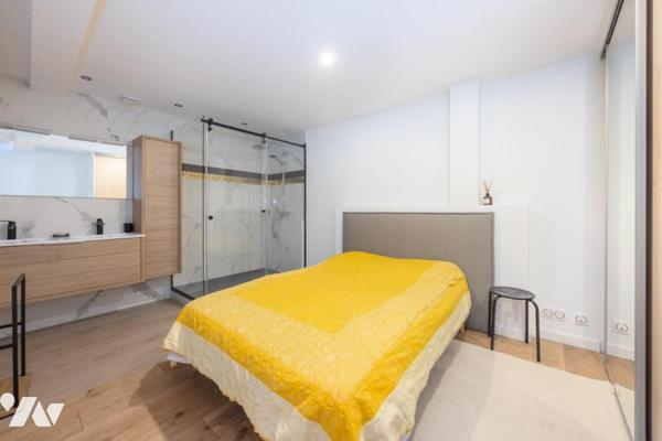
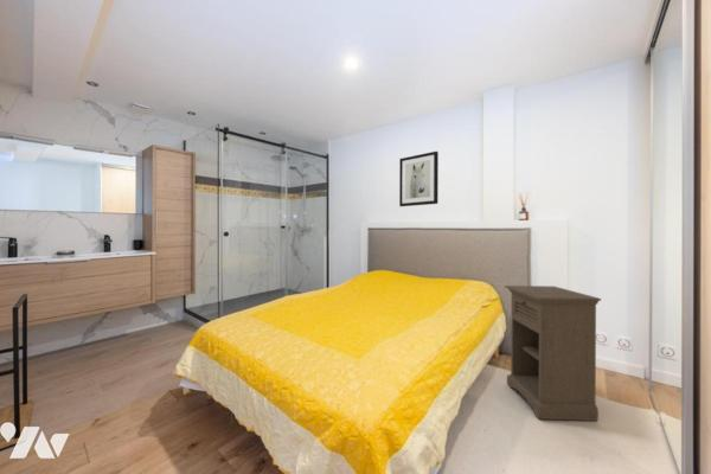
+ nightstand [504,284,602,422]
+ wall art [398,150,440,207]
